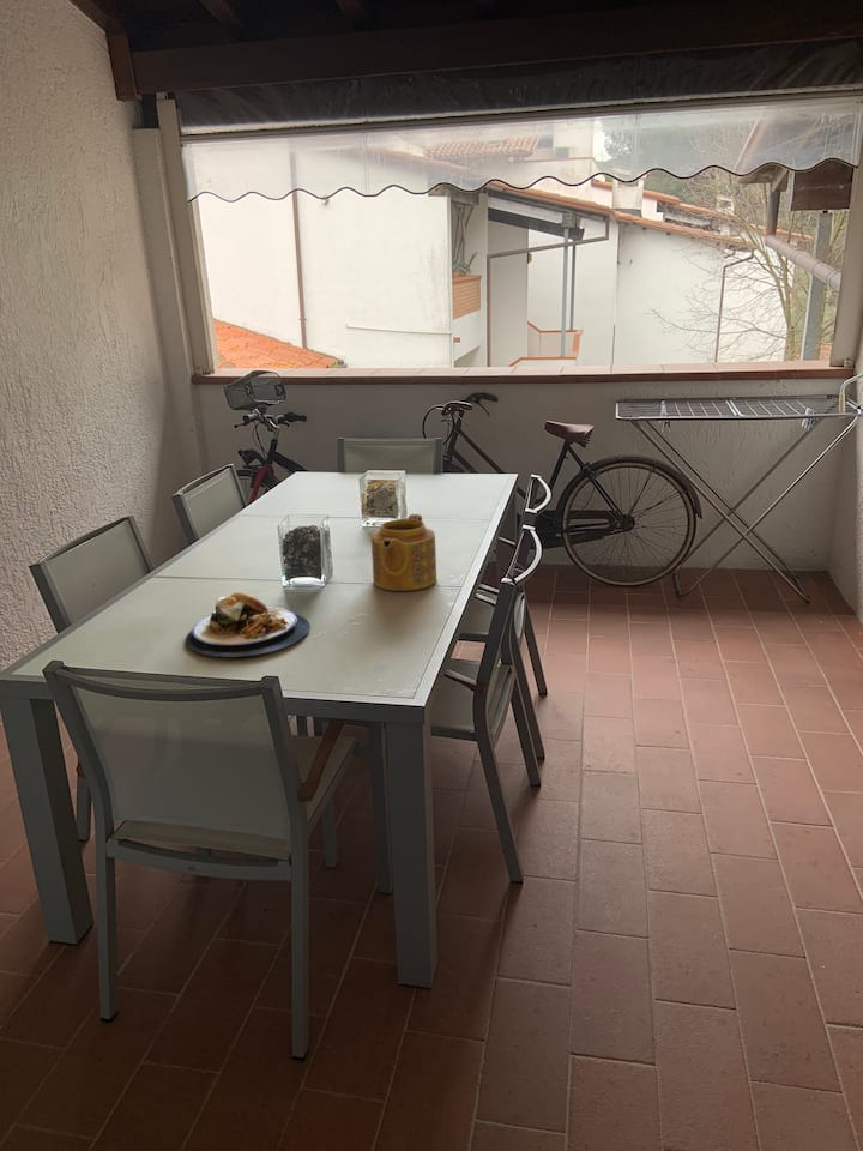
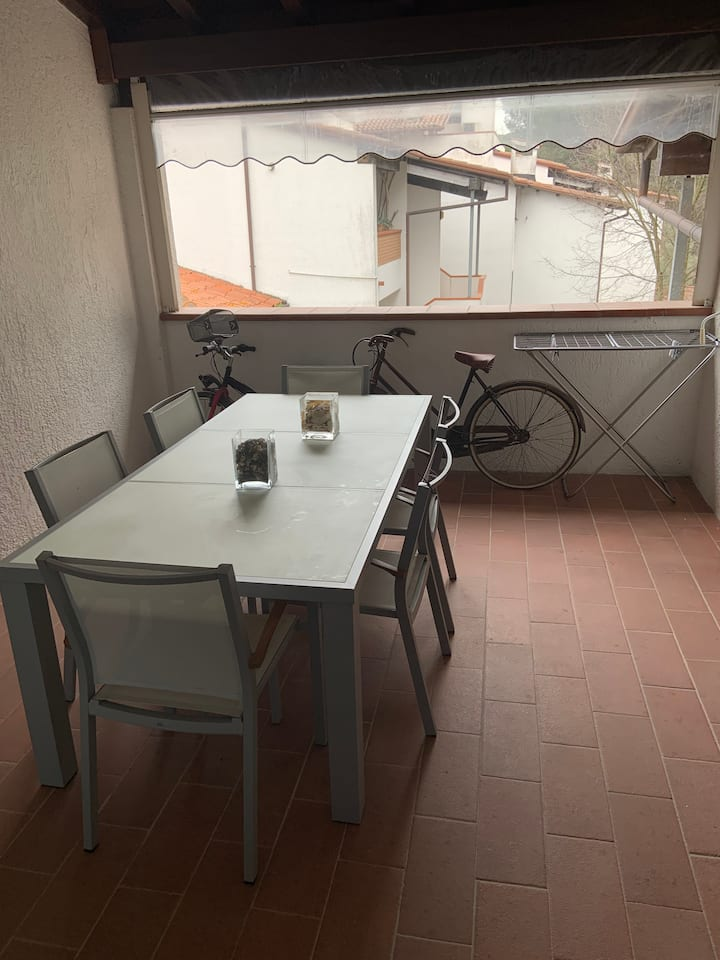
- teapot [370,513,439,592]
- plate [185,591,310,658]
